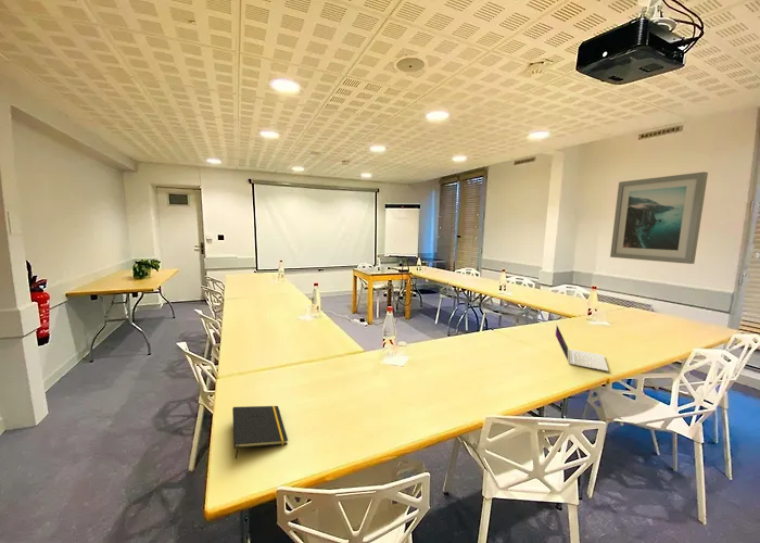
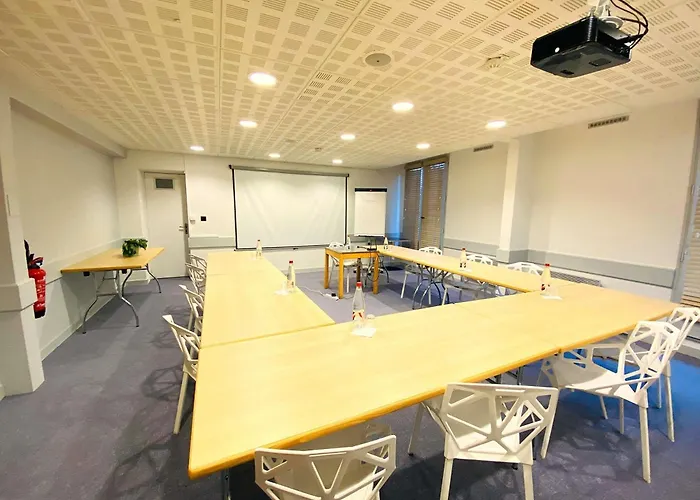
- notepad [231,405,289,459]
- laptop [554,323,609,372]
- wall art [609,171,709,265]
